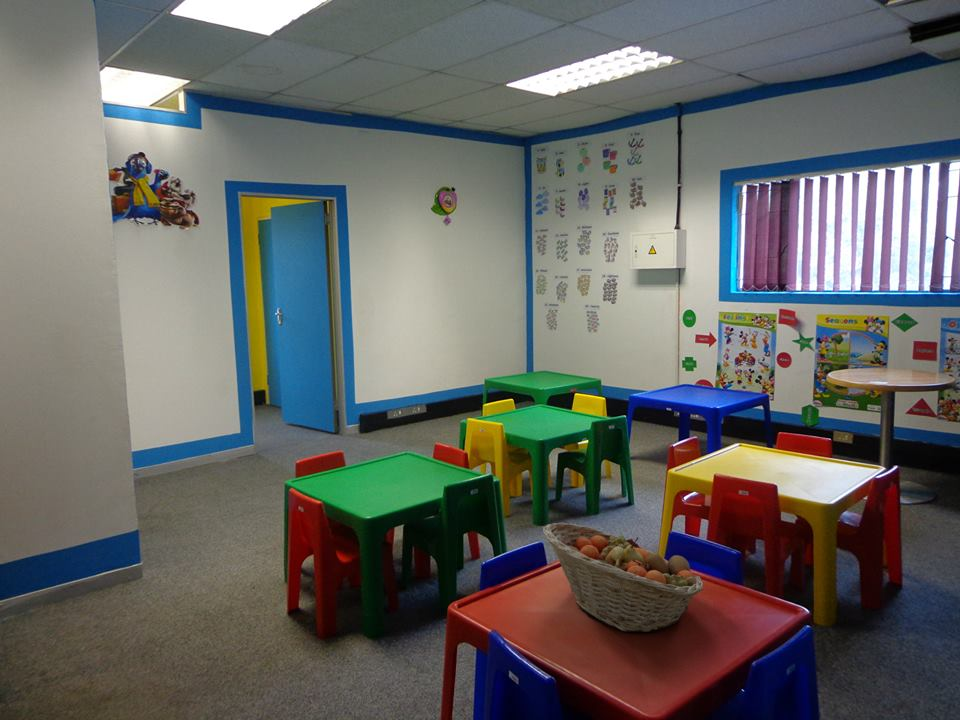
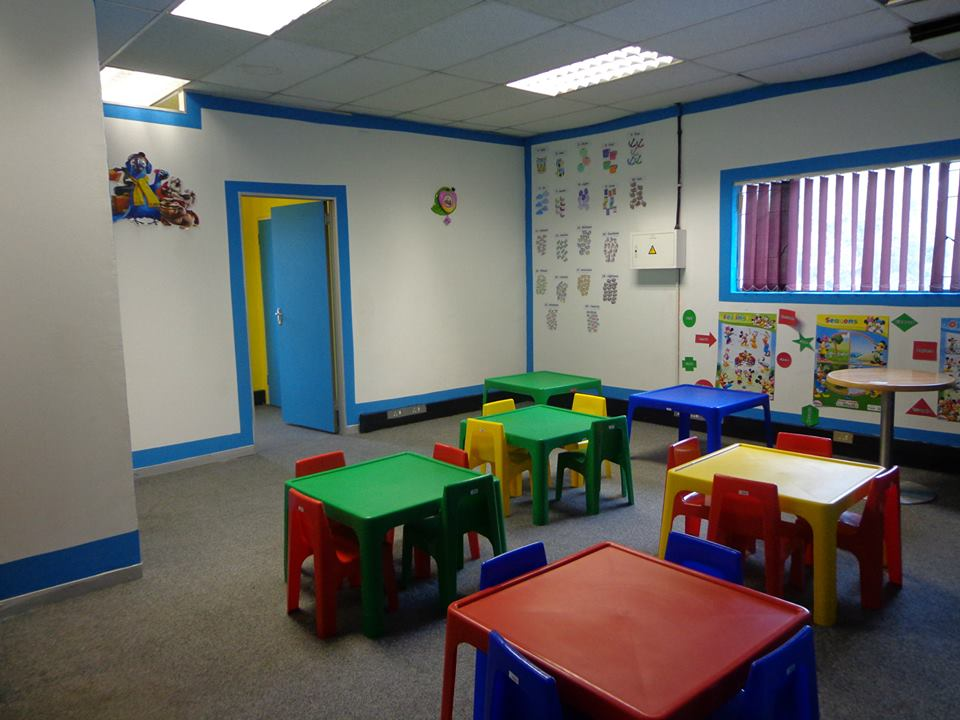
- fruit basket [542,522,705,633]
